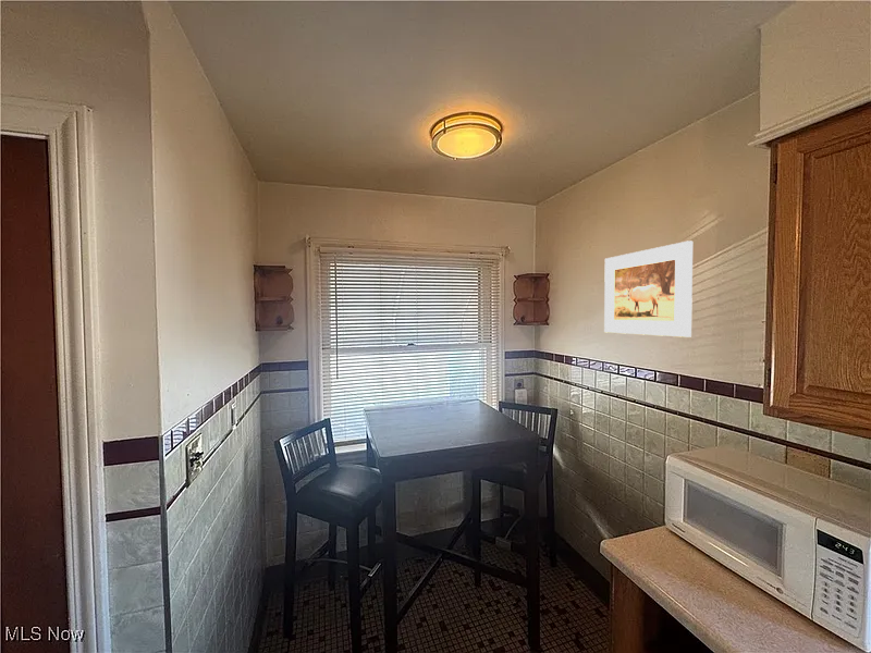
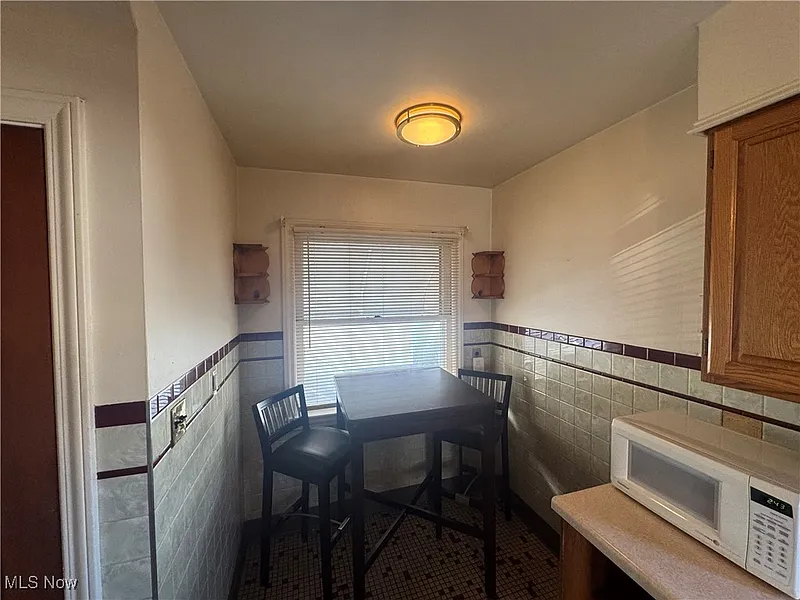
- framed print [603,239,694,338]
